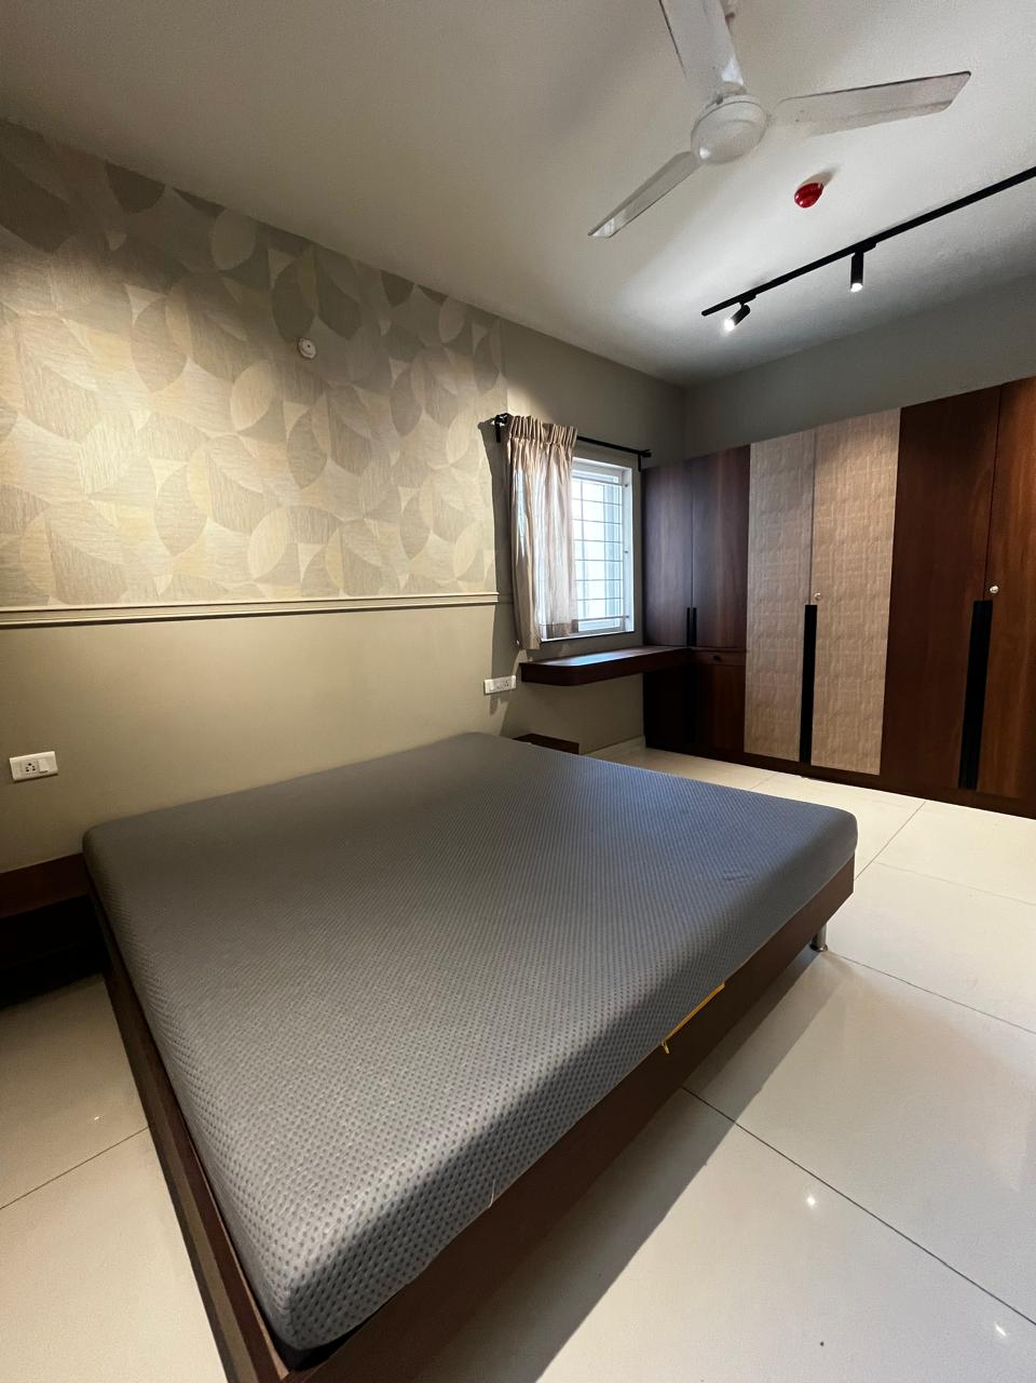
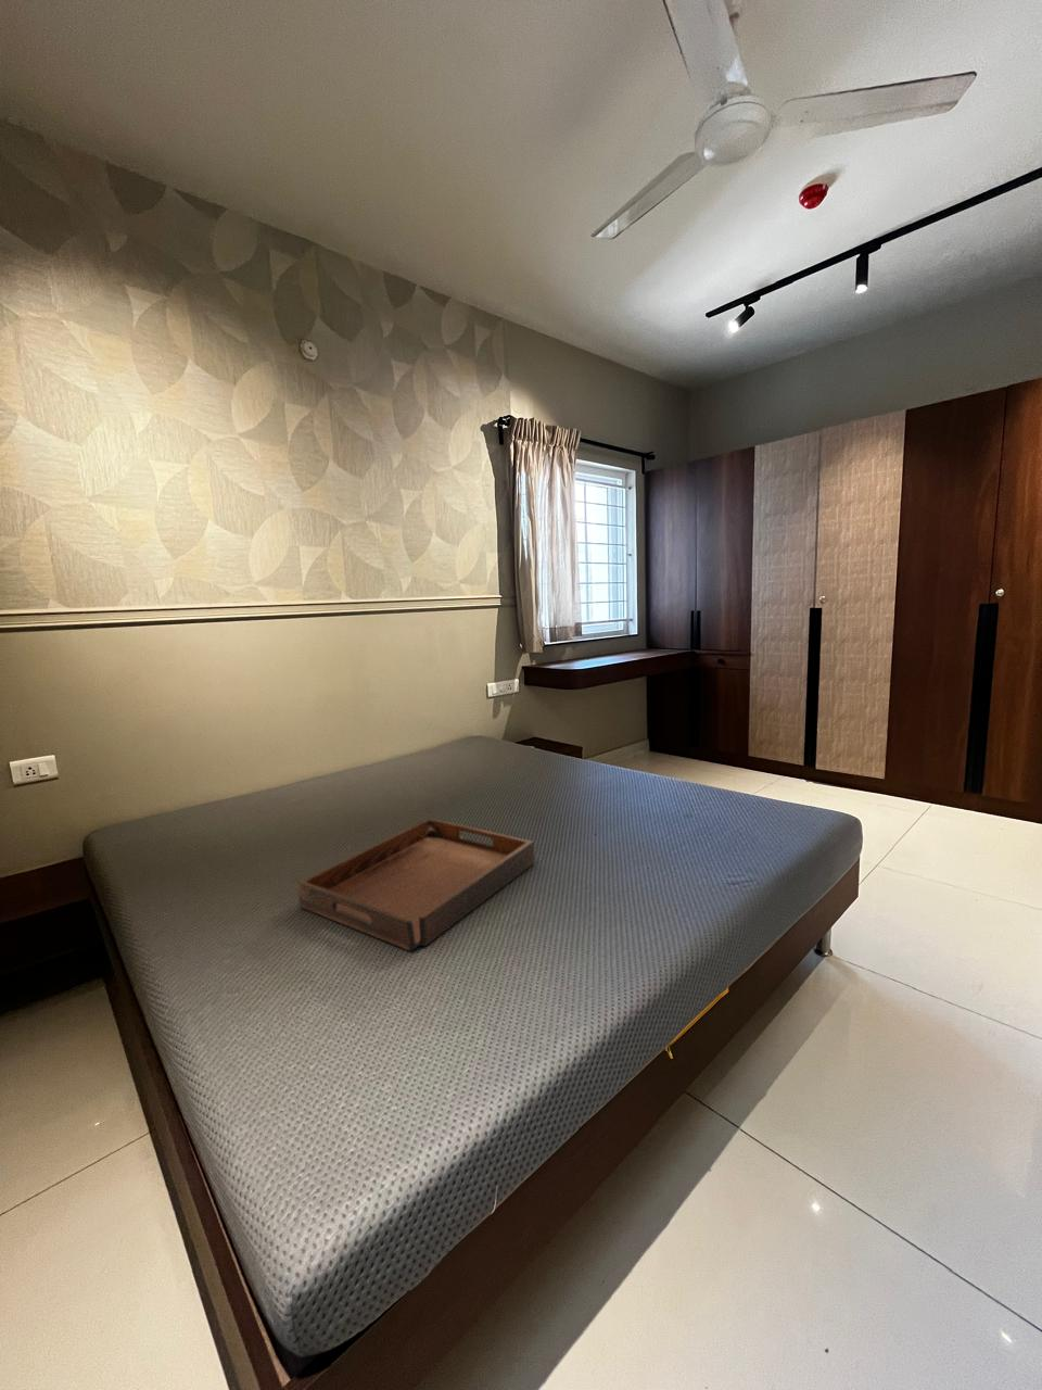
+ serving tray [297,816,535,952]
